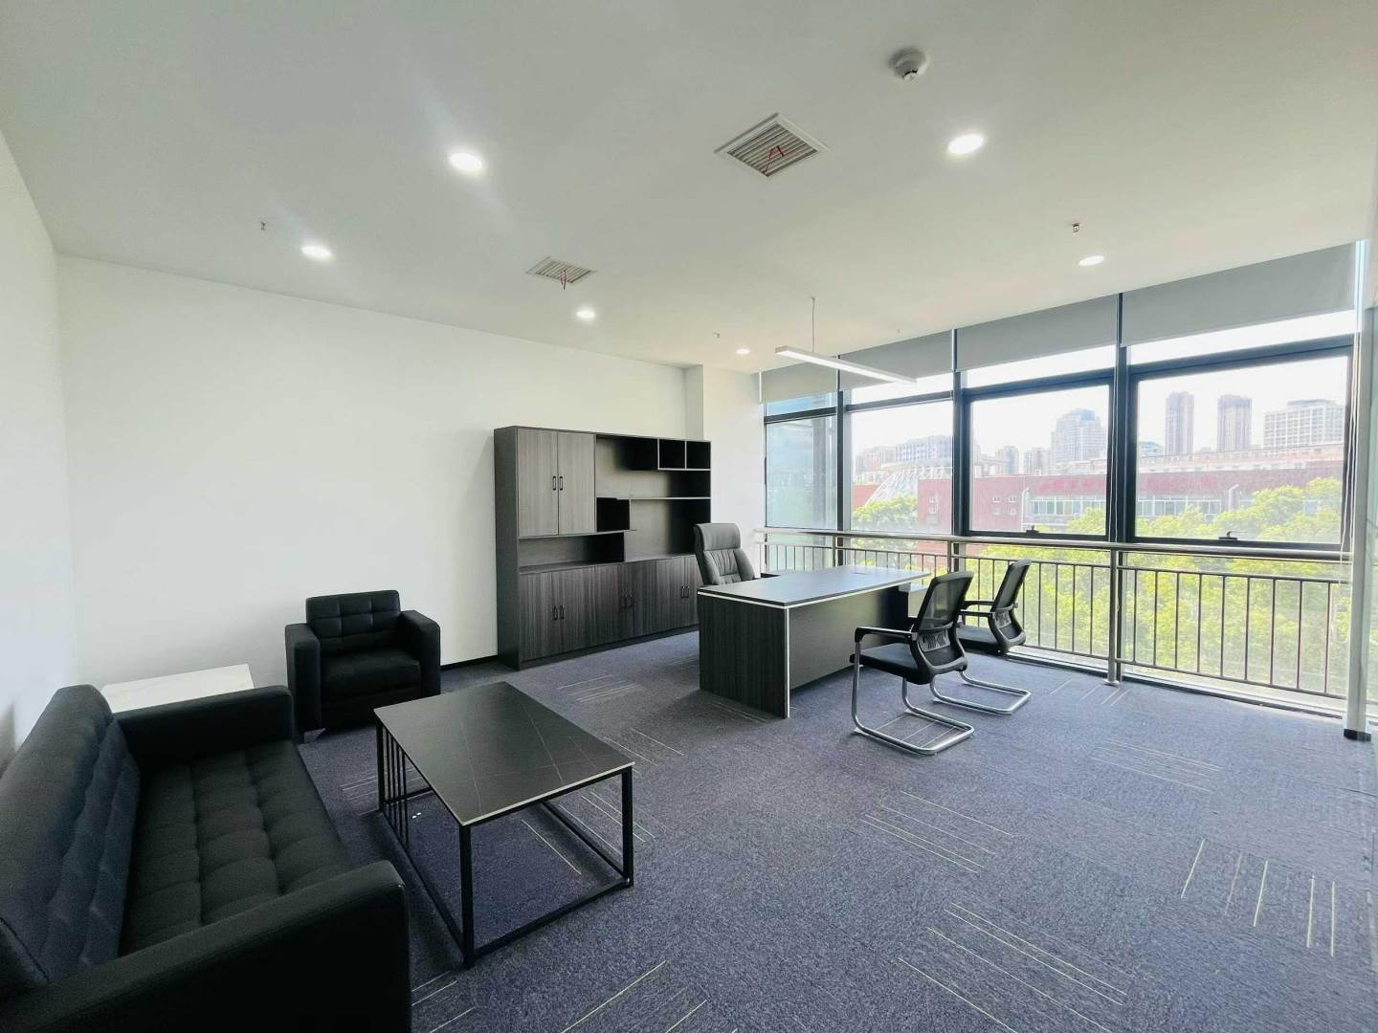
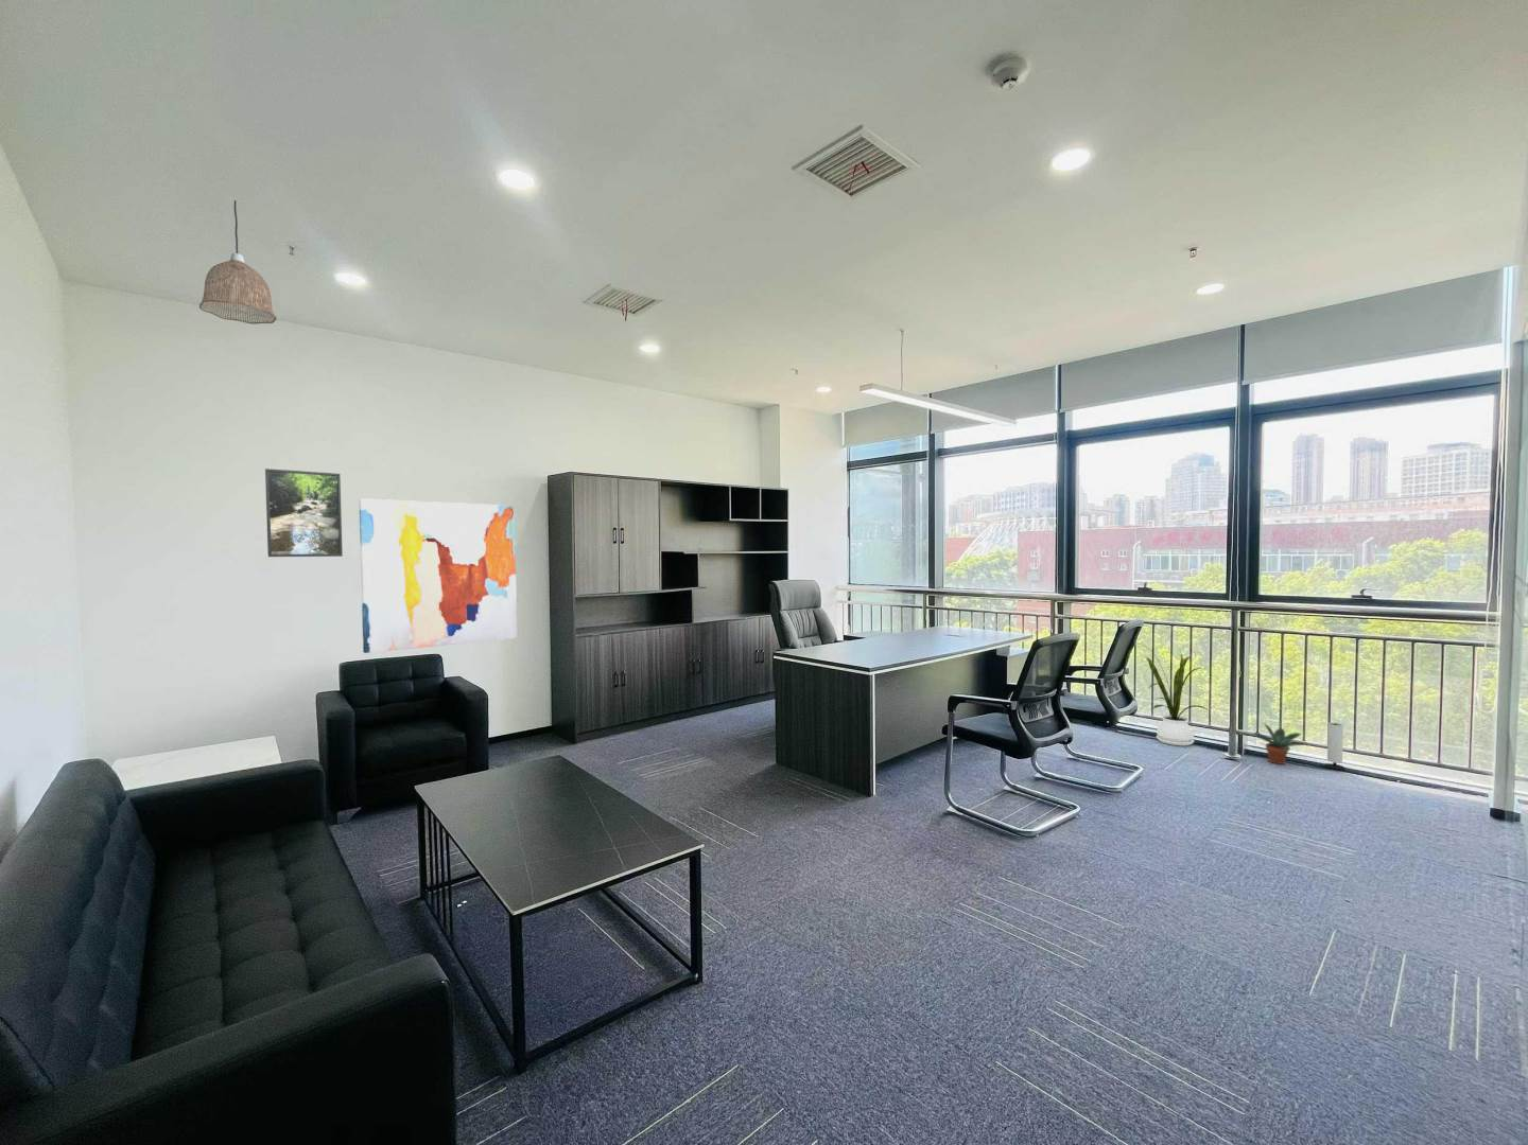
+ potted plant [1252,722,1308,765]
+ speaker [1323,722,1345,771]
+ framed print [265,468,344,558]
+ pendant lamp [199,200,278,326]
+ house plant [1137,642,1210,747]
+ wall art [357,498,517,654]
